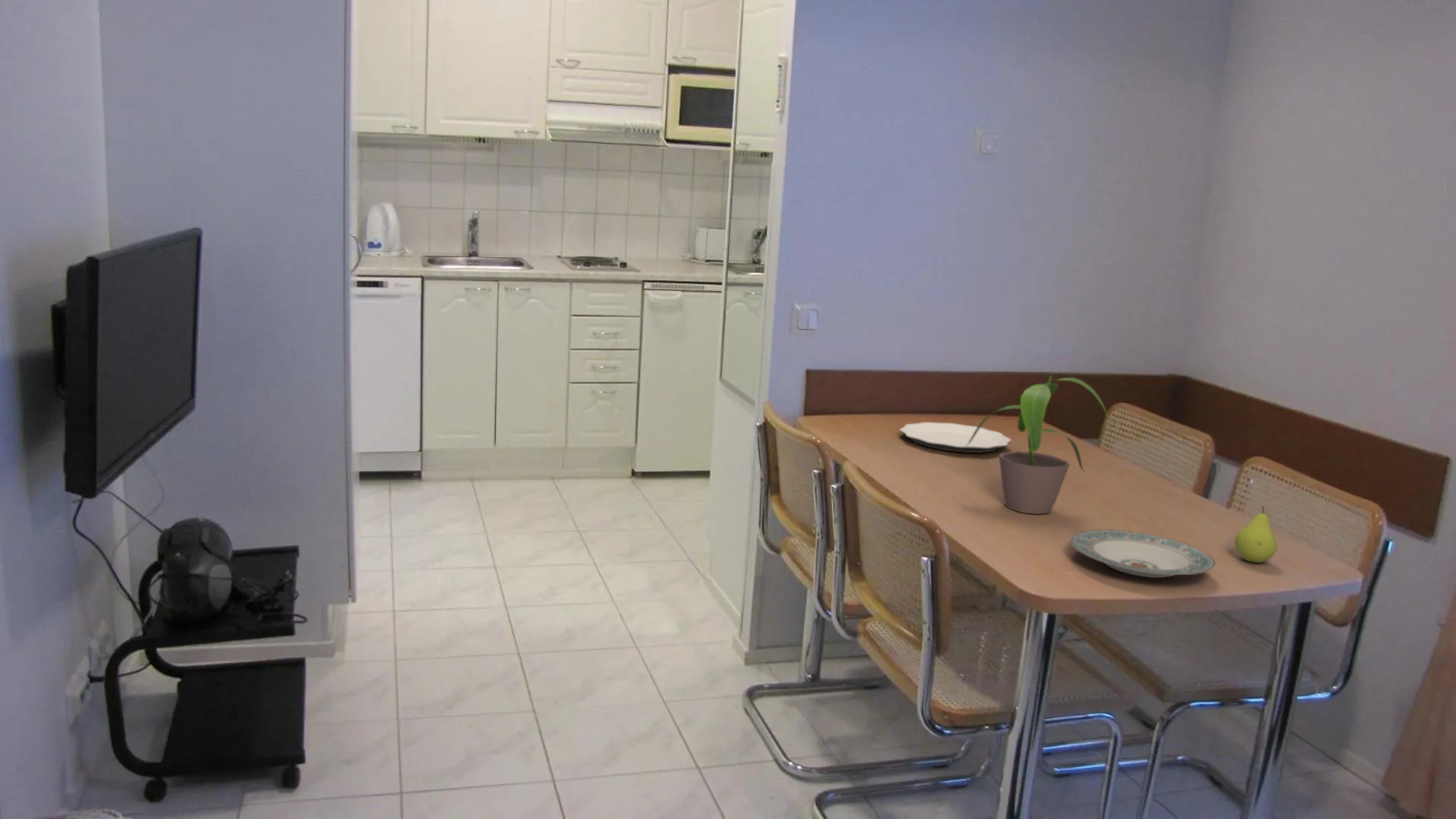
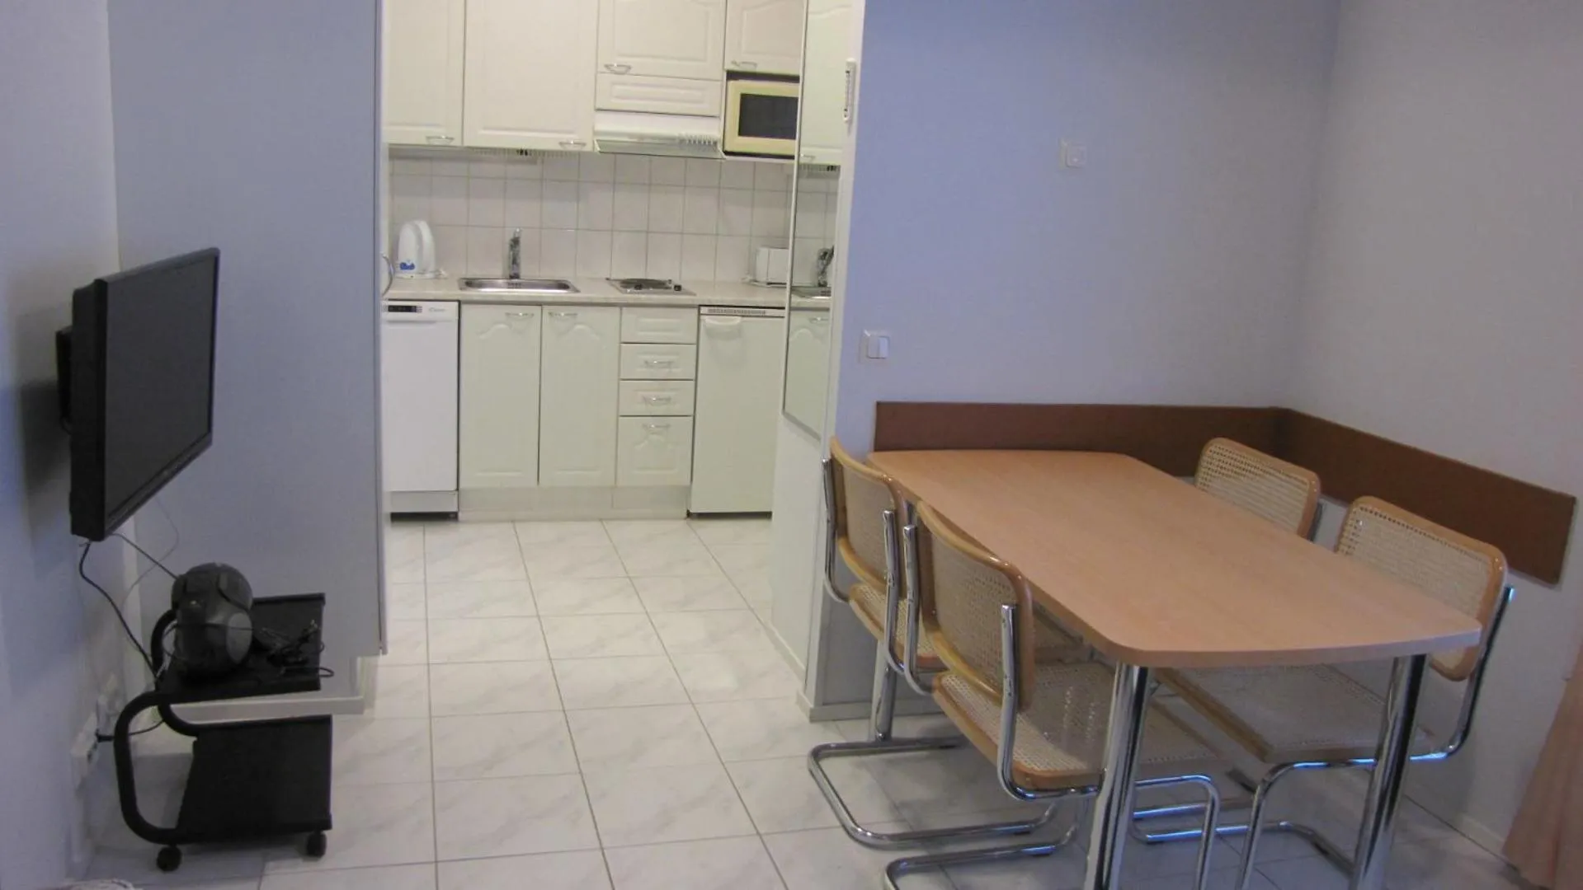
- plate [1070,529,1216,579]
- potted plant [966,375,1114,515]
- fruit [1234,505,1278,563]
- plate [899,422,1012,453]
